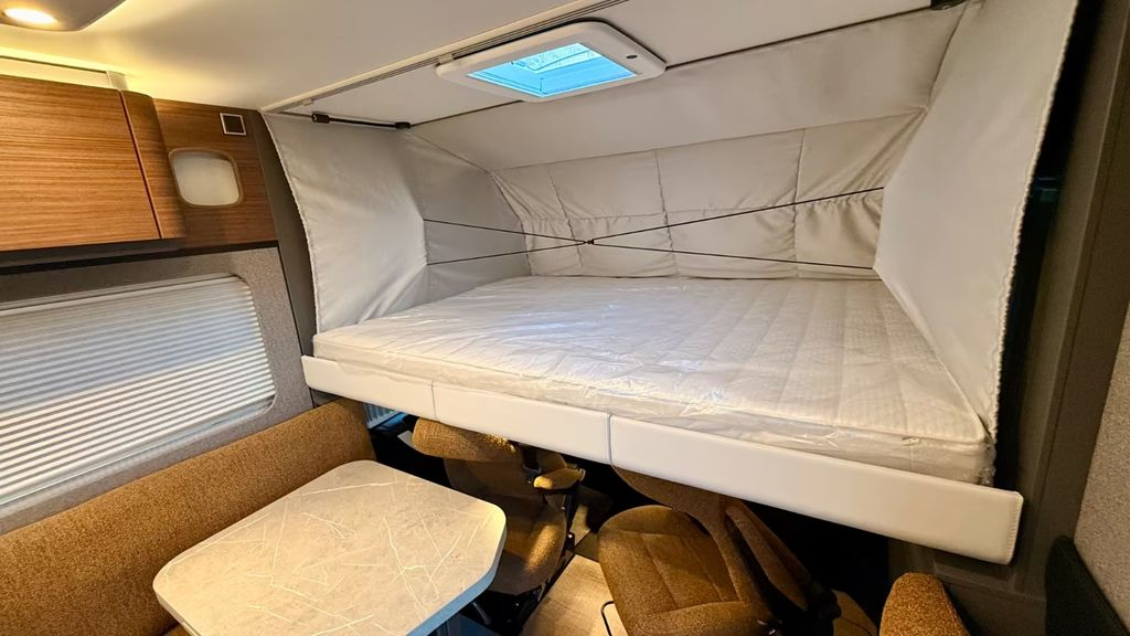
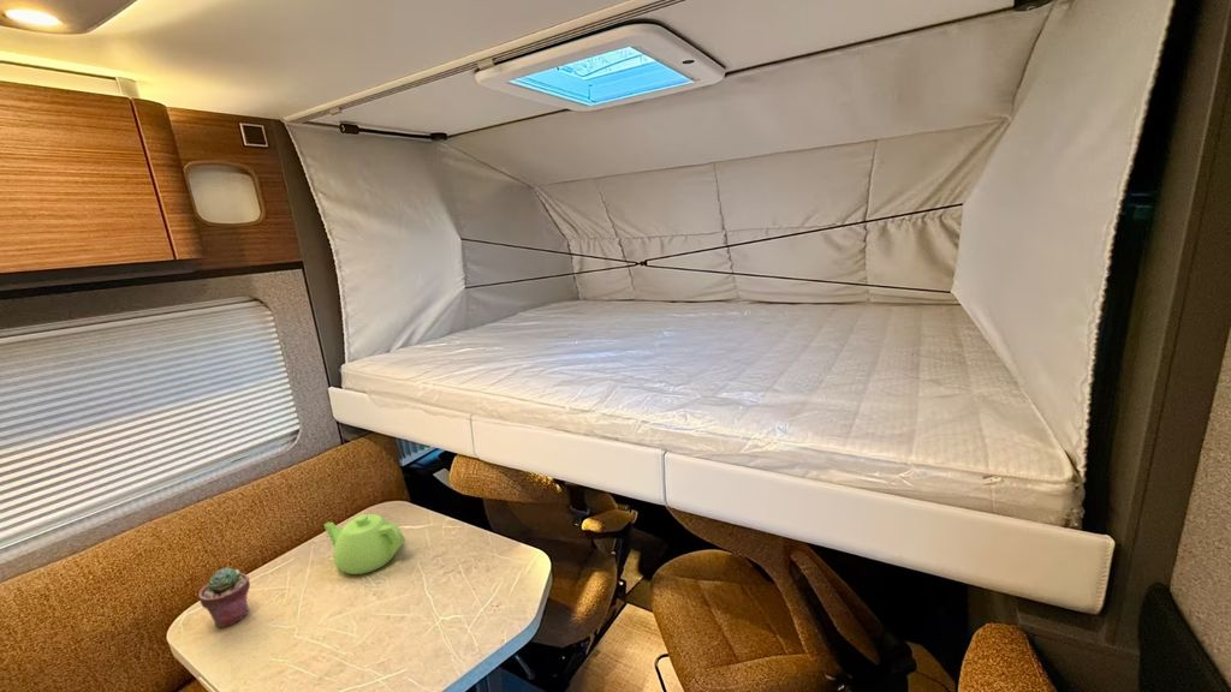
+ potted succulent [197,566,251,628]
+ teapot [323,513,406,575]
